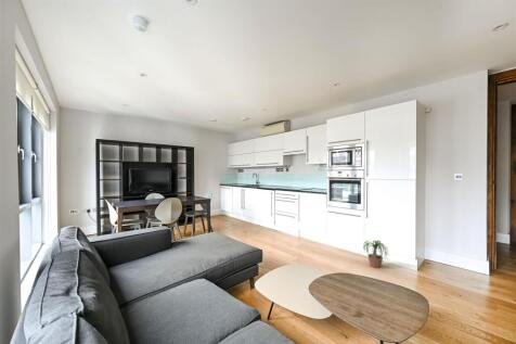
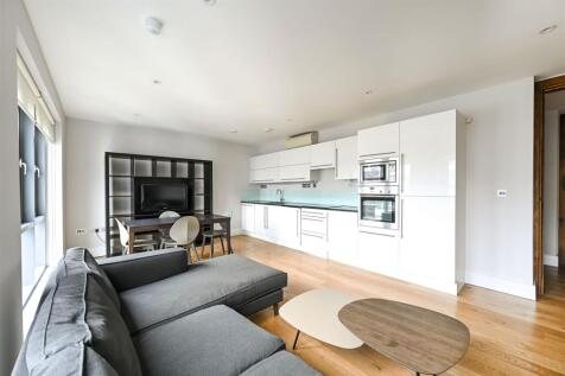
- potted plant [358,239,389,269]
